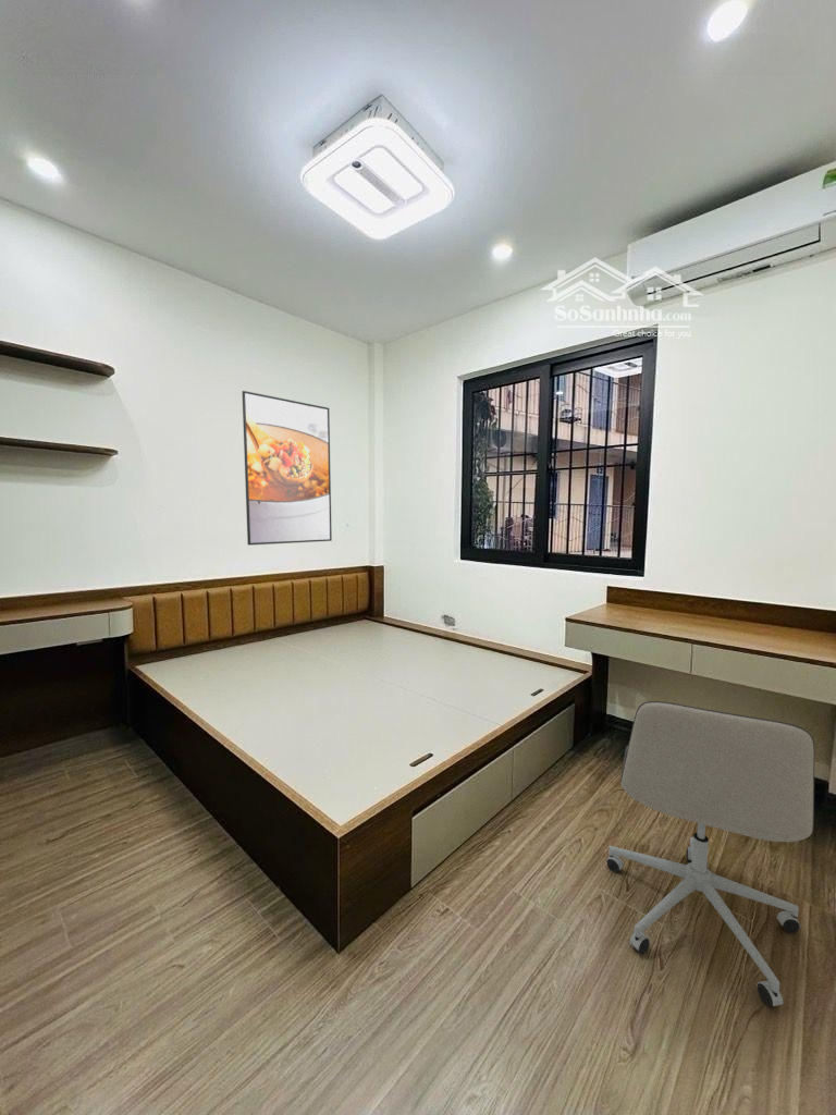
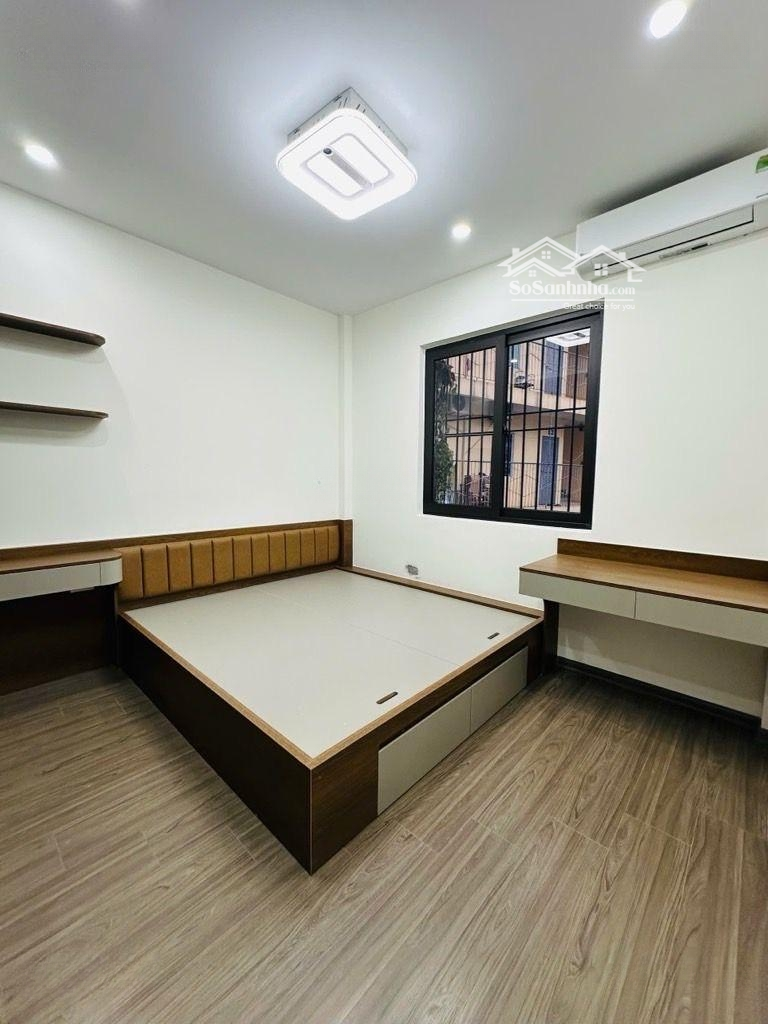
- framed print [241,390,333,547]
- office chair [605,700,816,1007]
